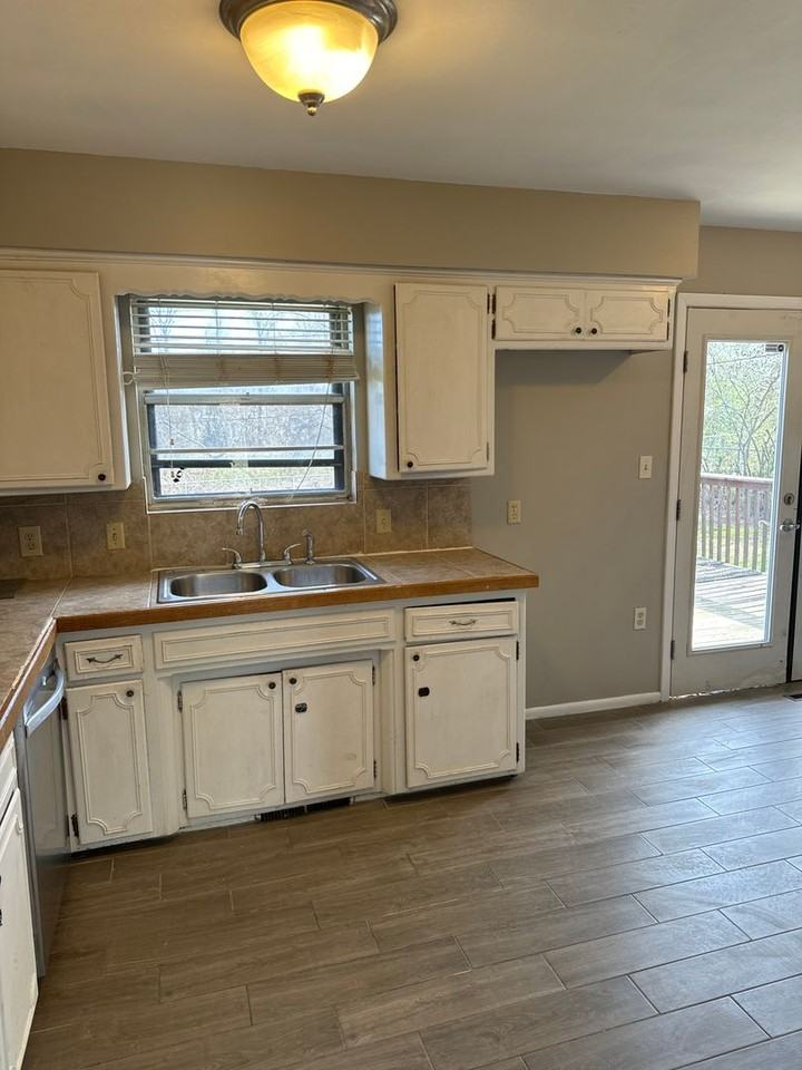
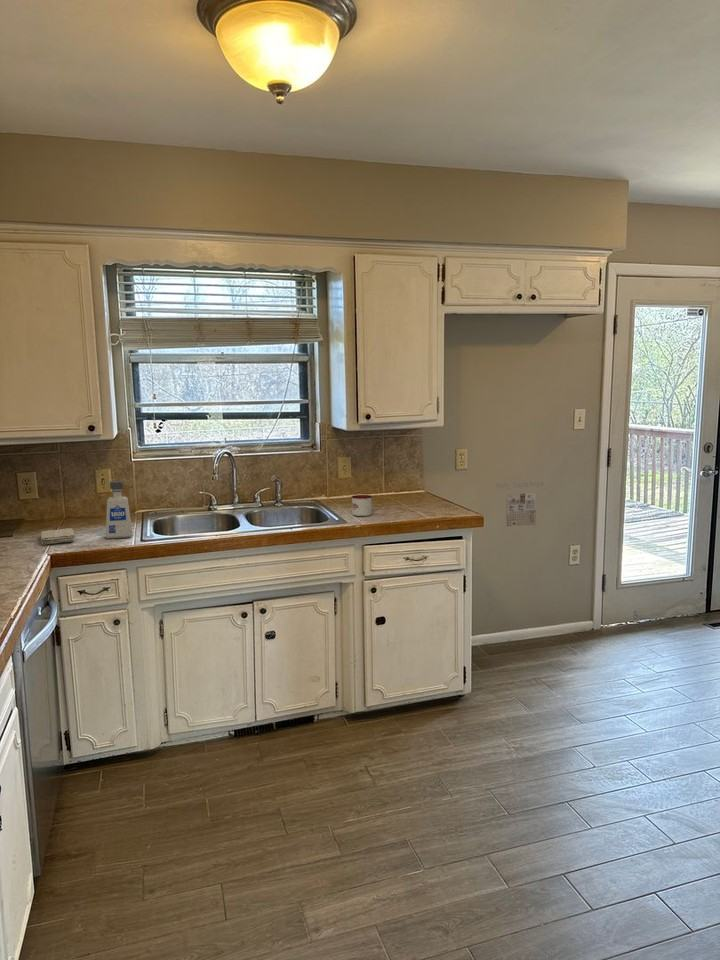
+ soap dispenser [105,480,133,540]
+ mug [350,494,373,517]
+ calendar [495,481,544,528]
+ washcloth [40,527,75,546]
